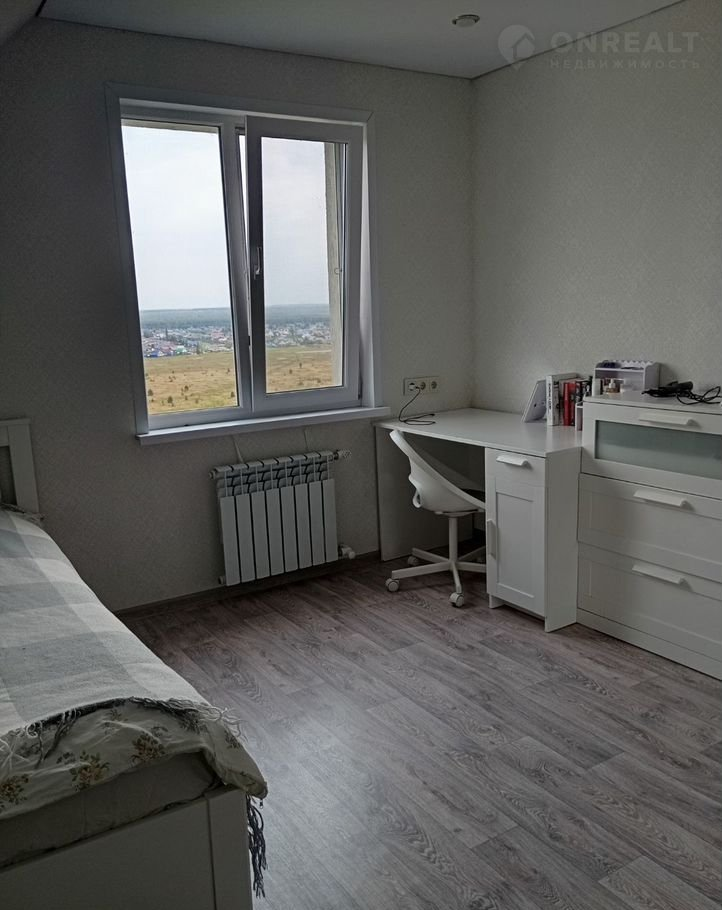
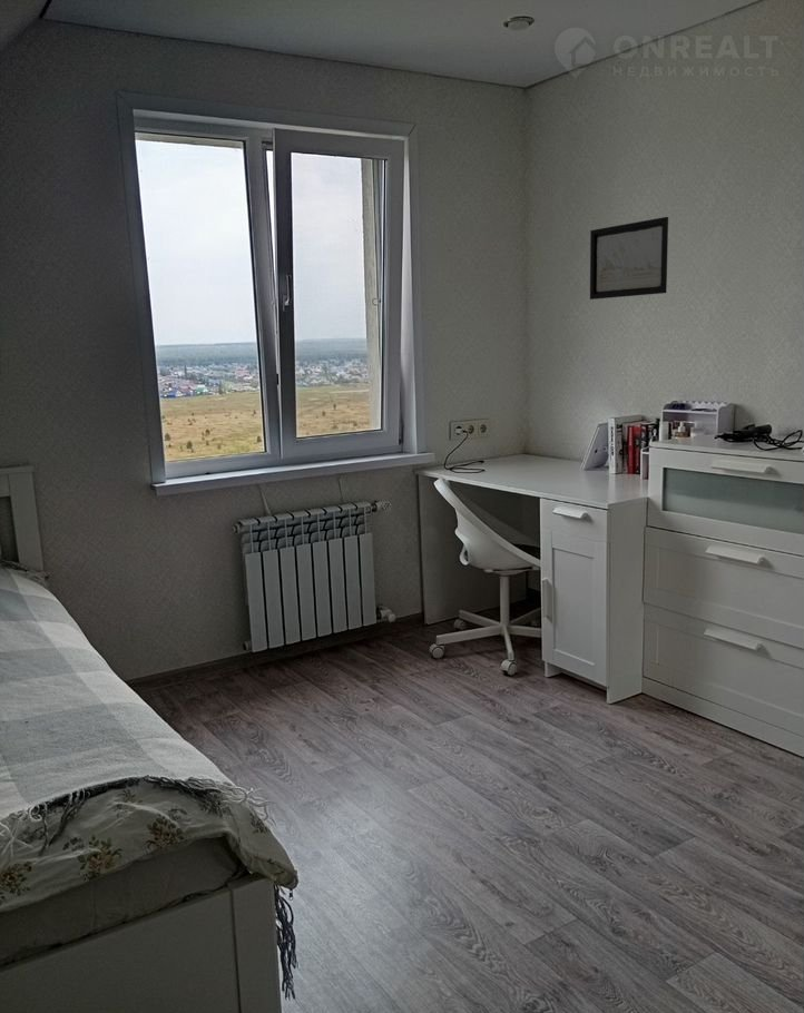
+ wall art [589,216,669,301]
